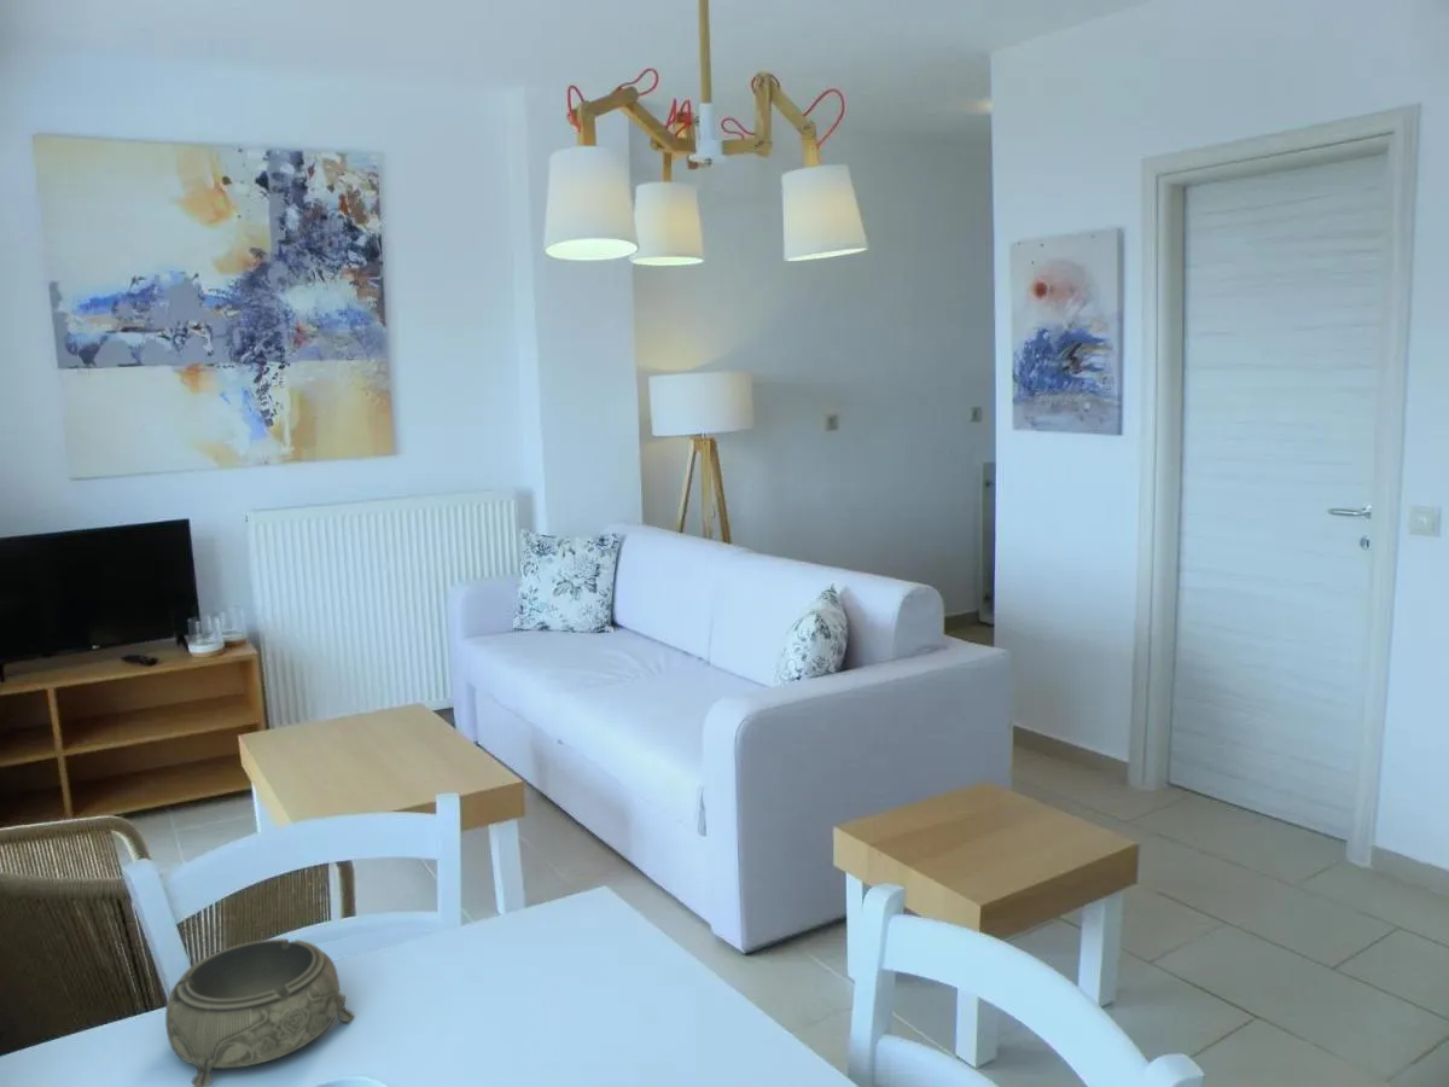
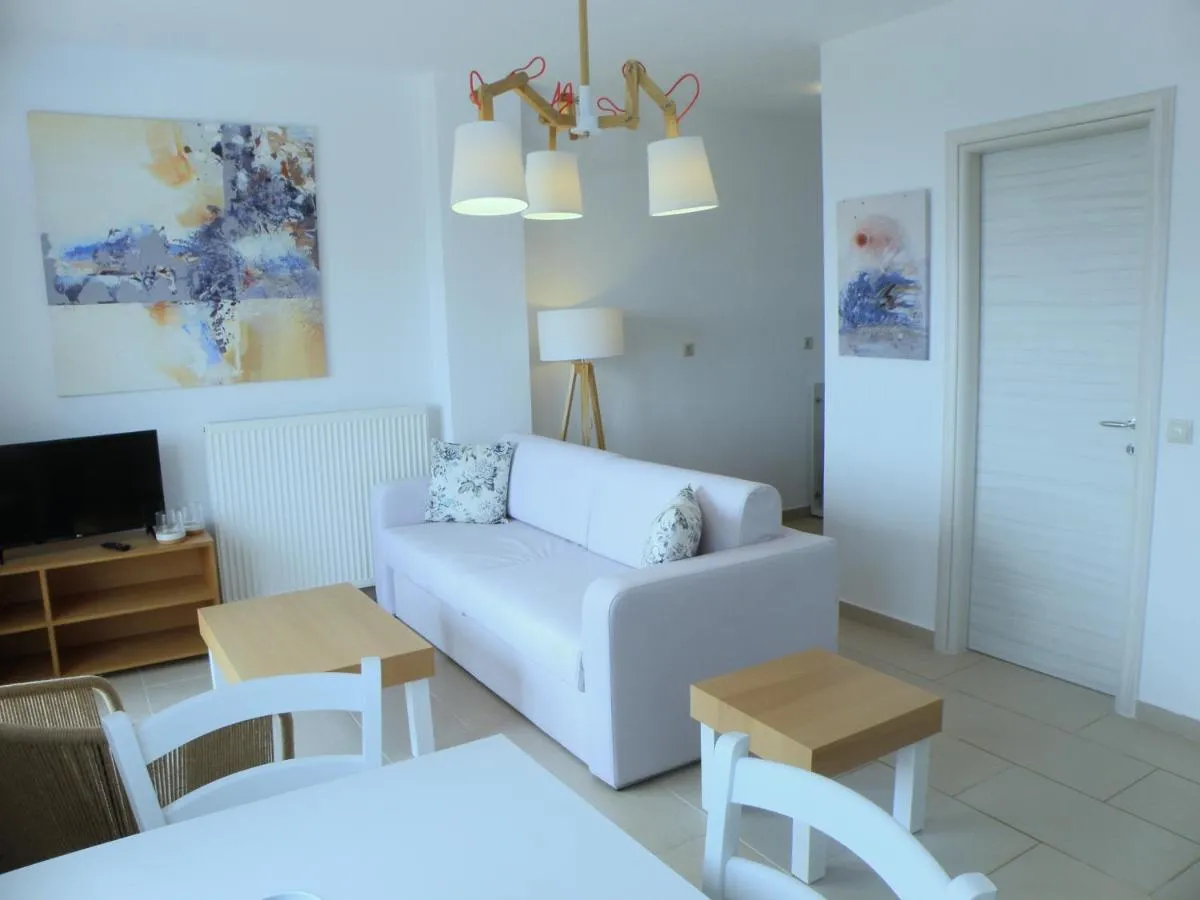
- decorative bowl [164,937,355,1087]
